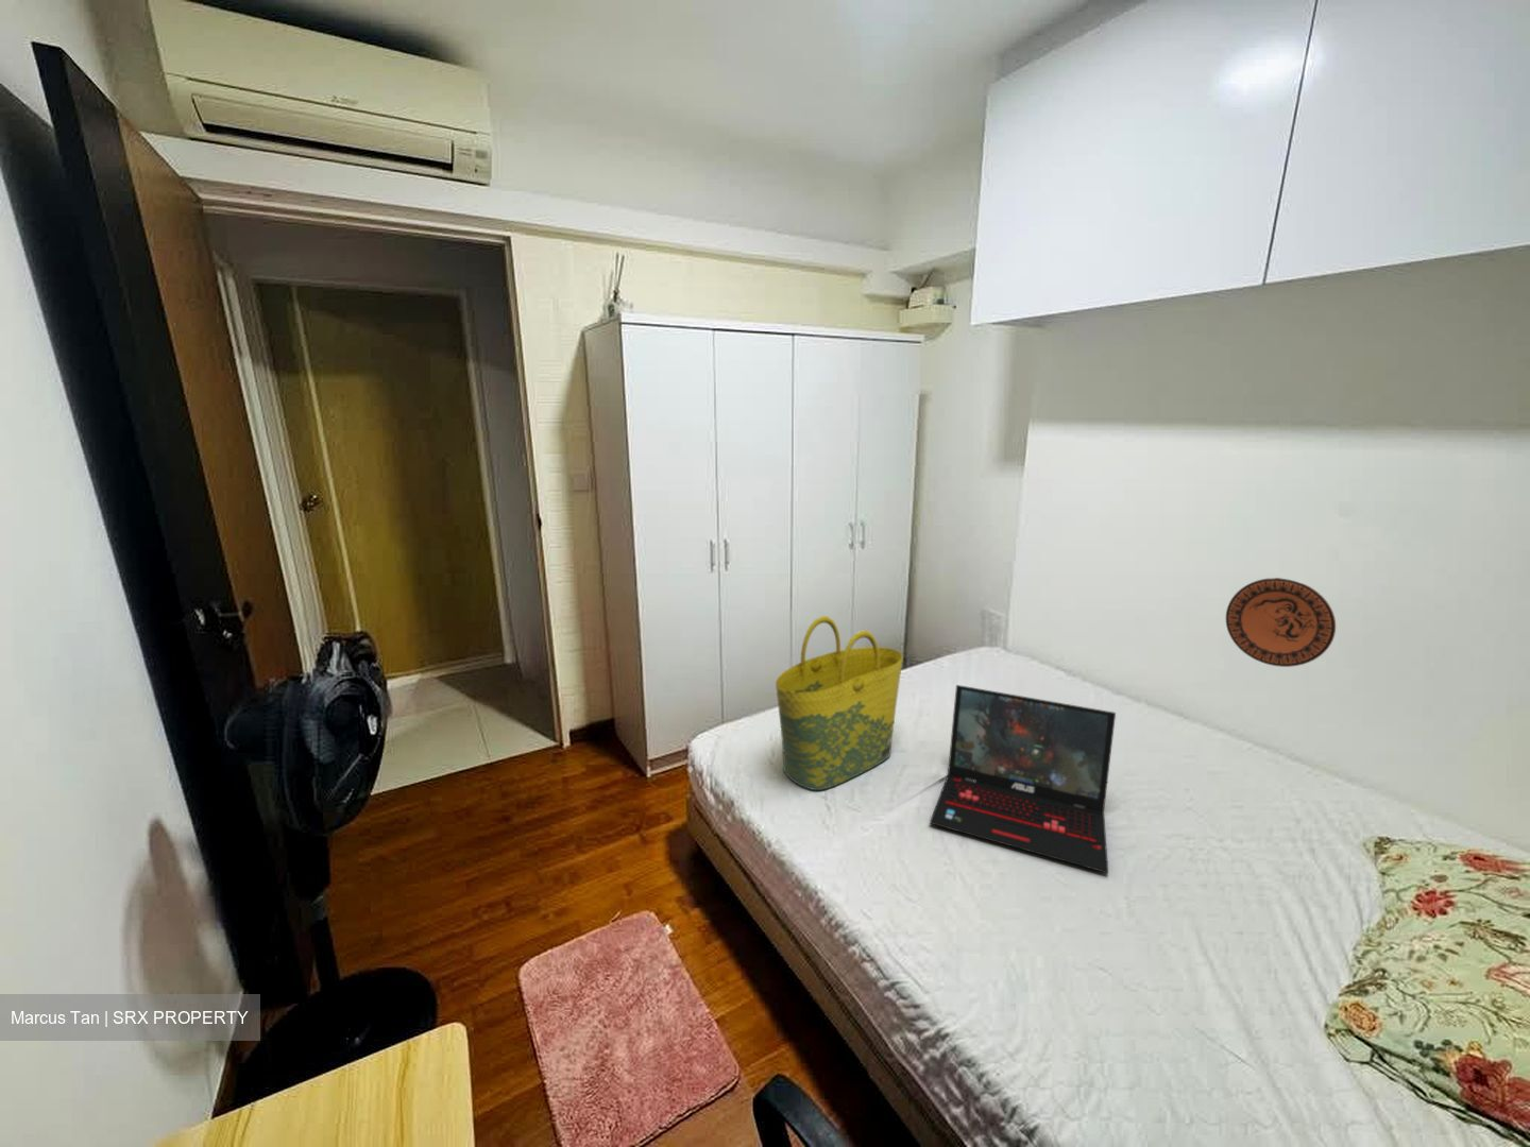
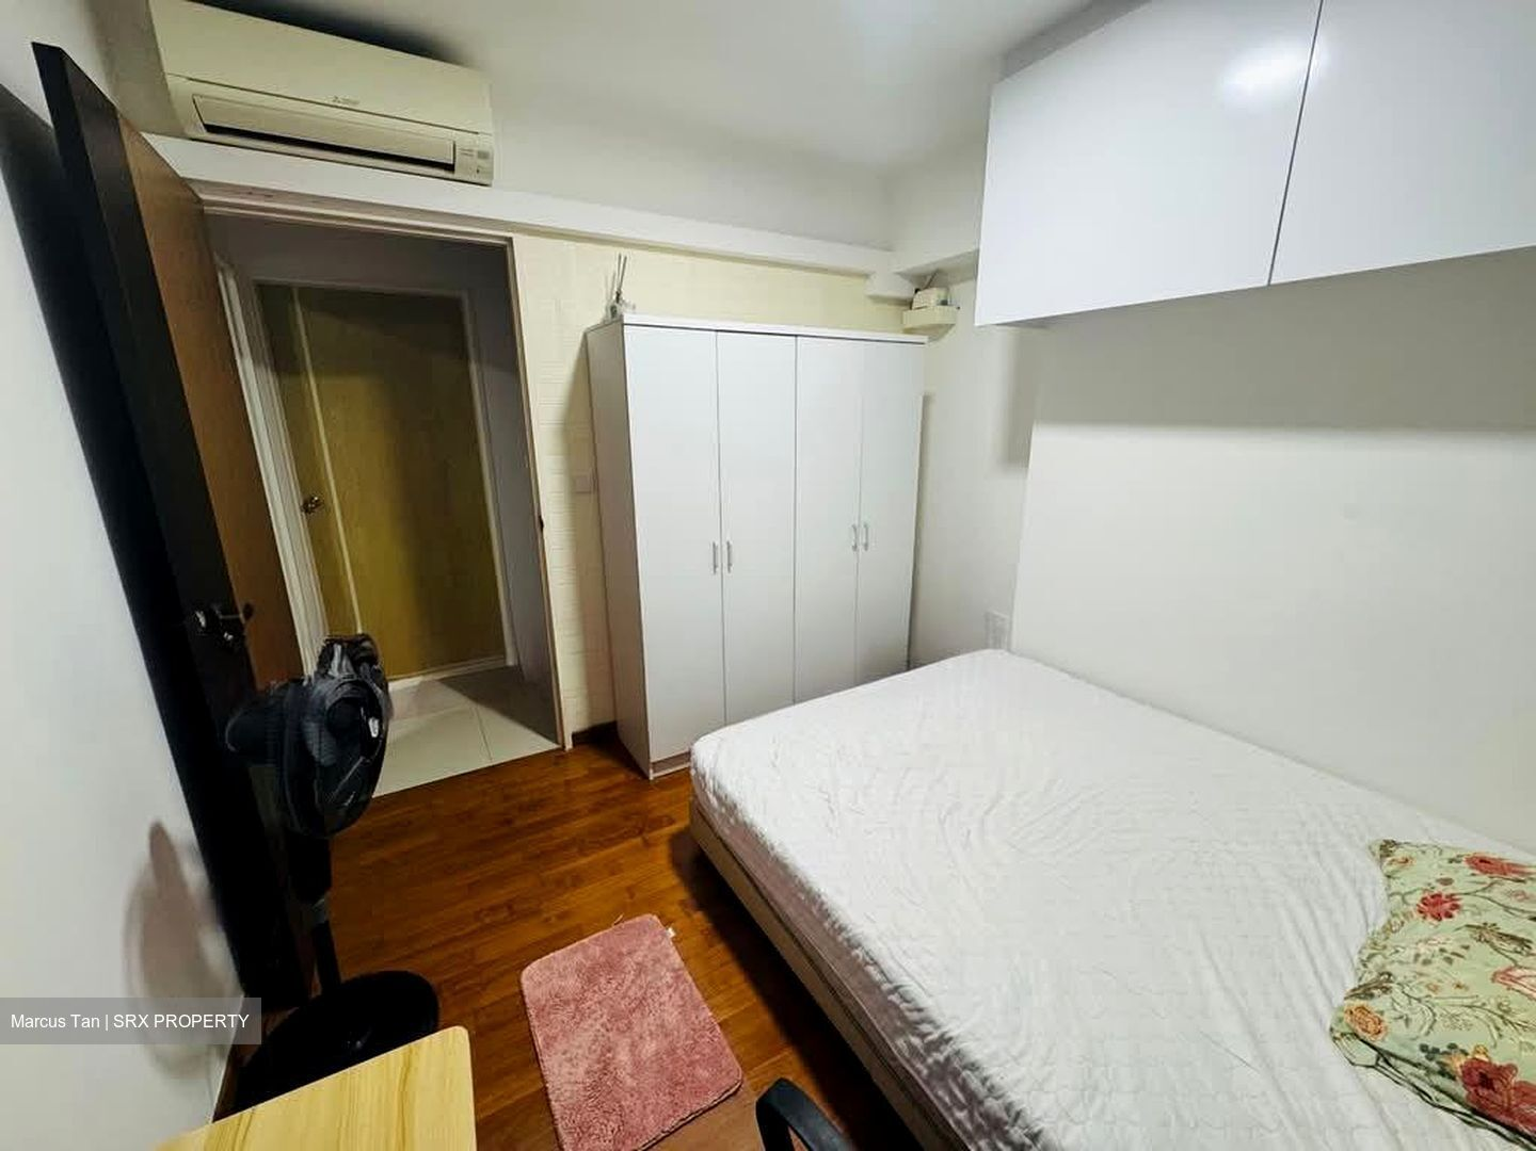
- tote bag [775,614,905,792]
- decorative plate [1225,577,1336,667]
- laptop [929,684,1117,875]
